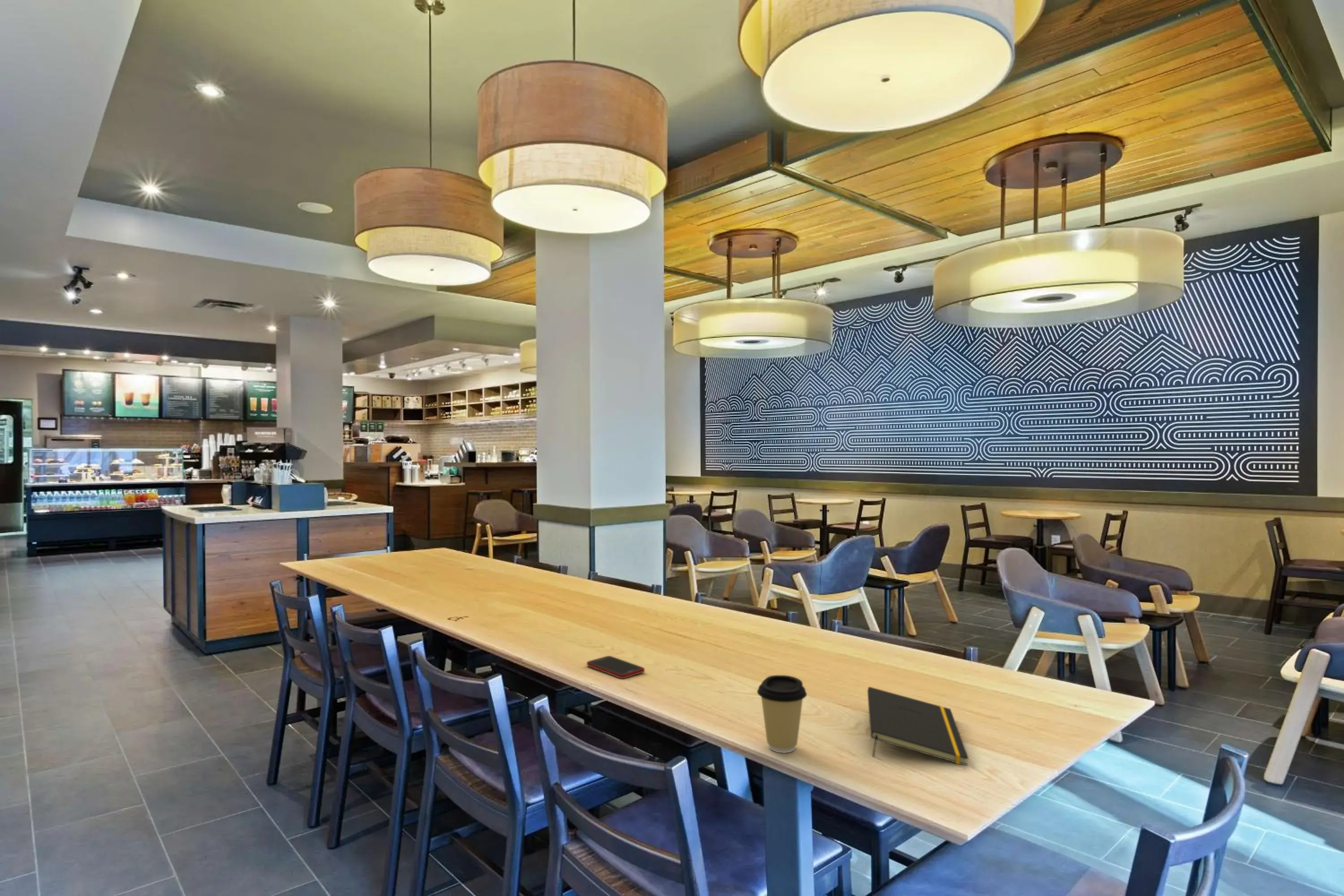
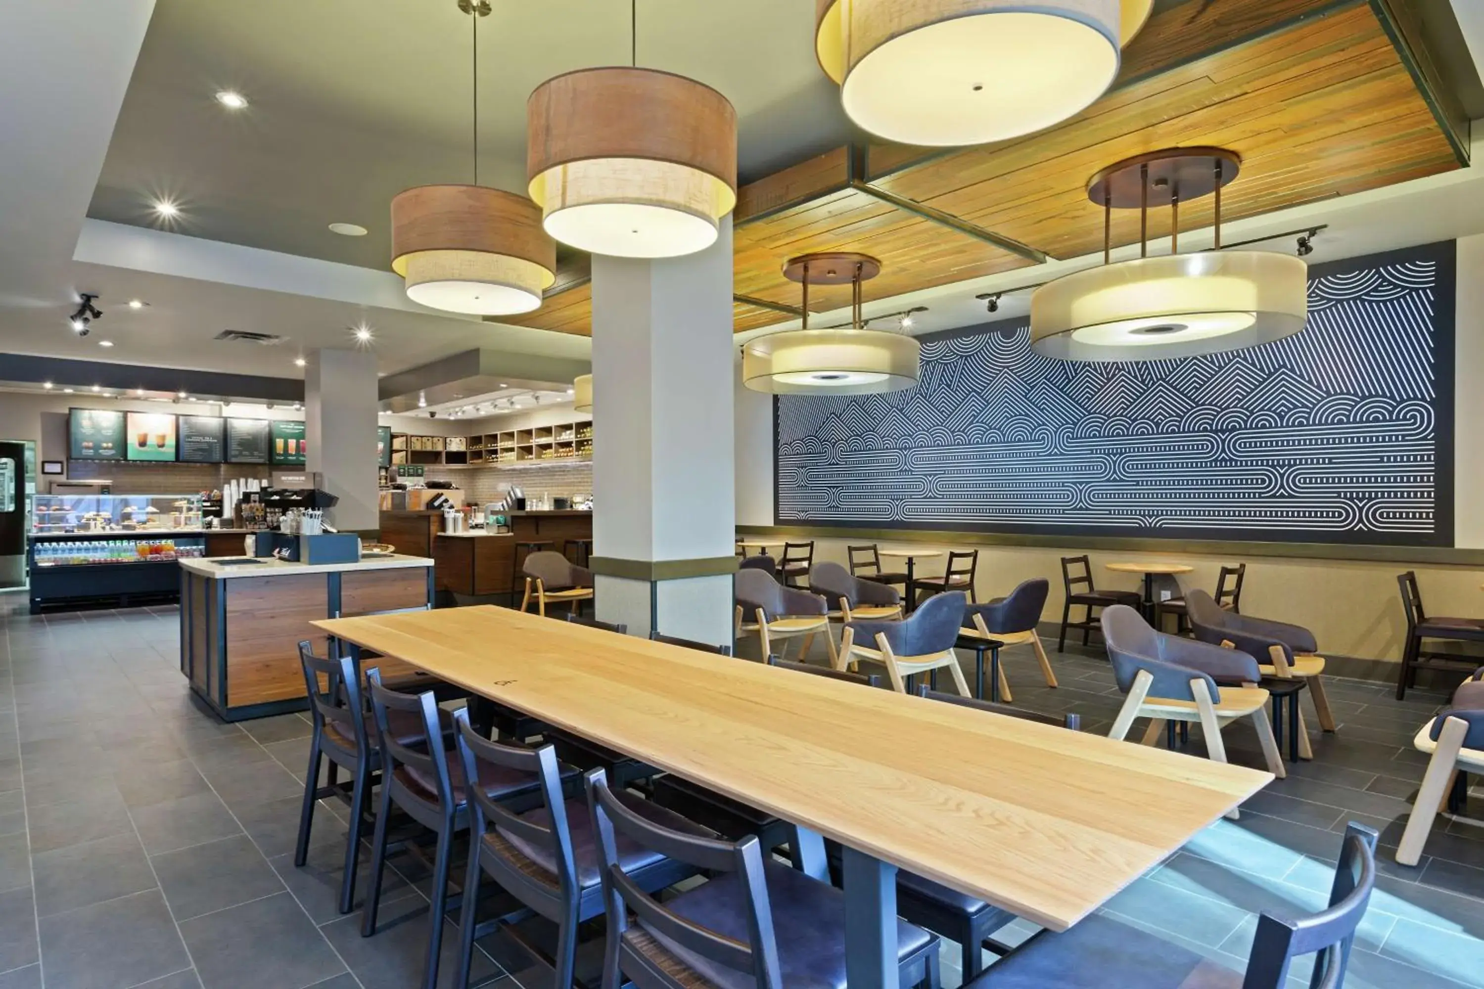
- cell phone [586,655,645,679]
- notepad [867,686,969,766]
- coffee cup [757,675,807,753]
